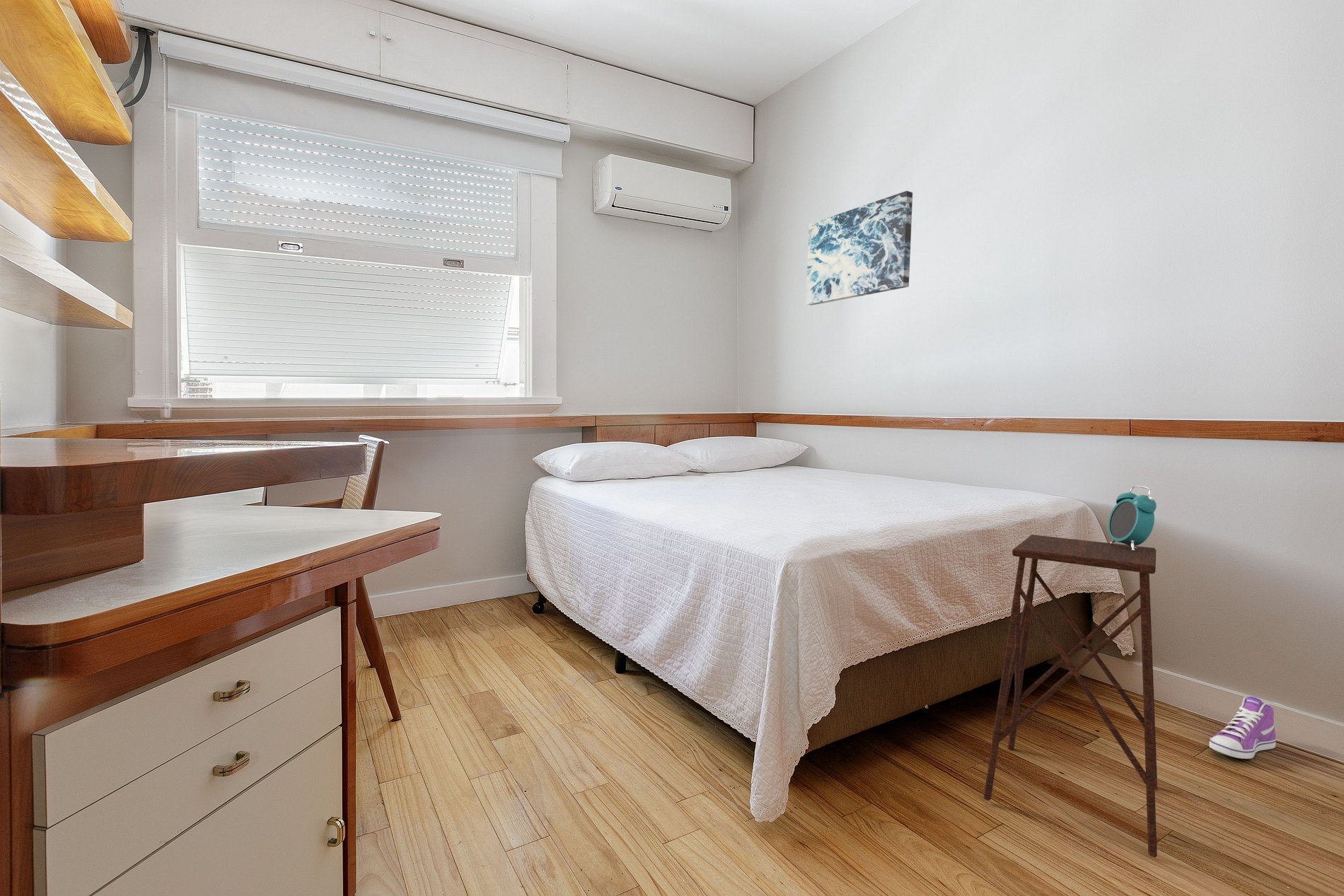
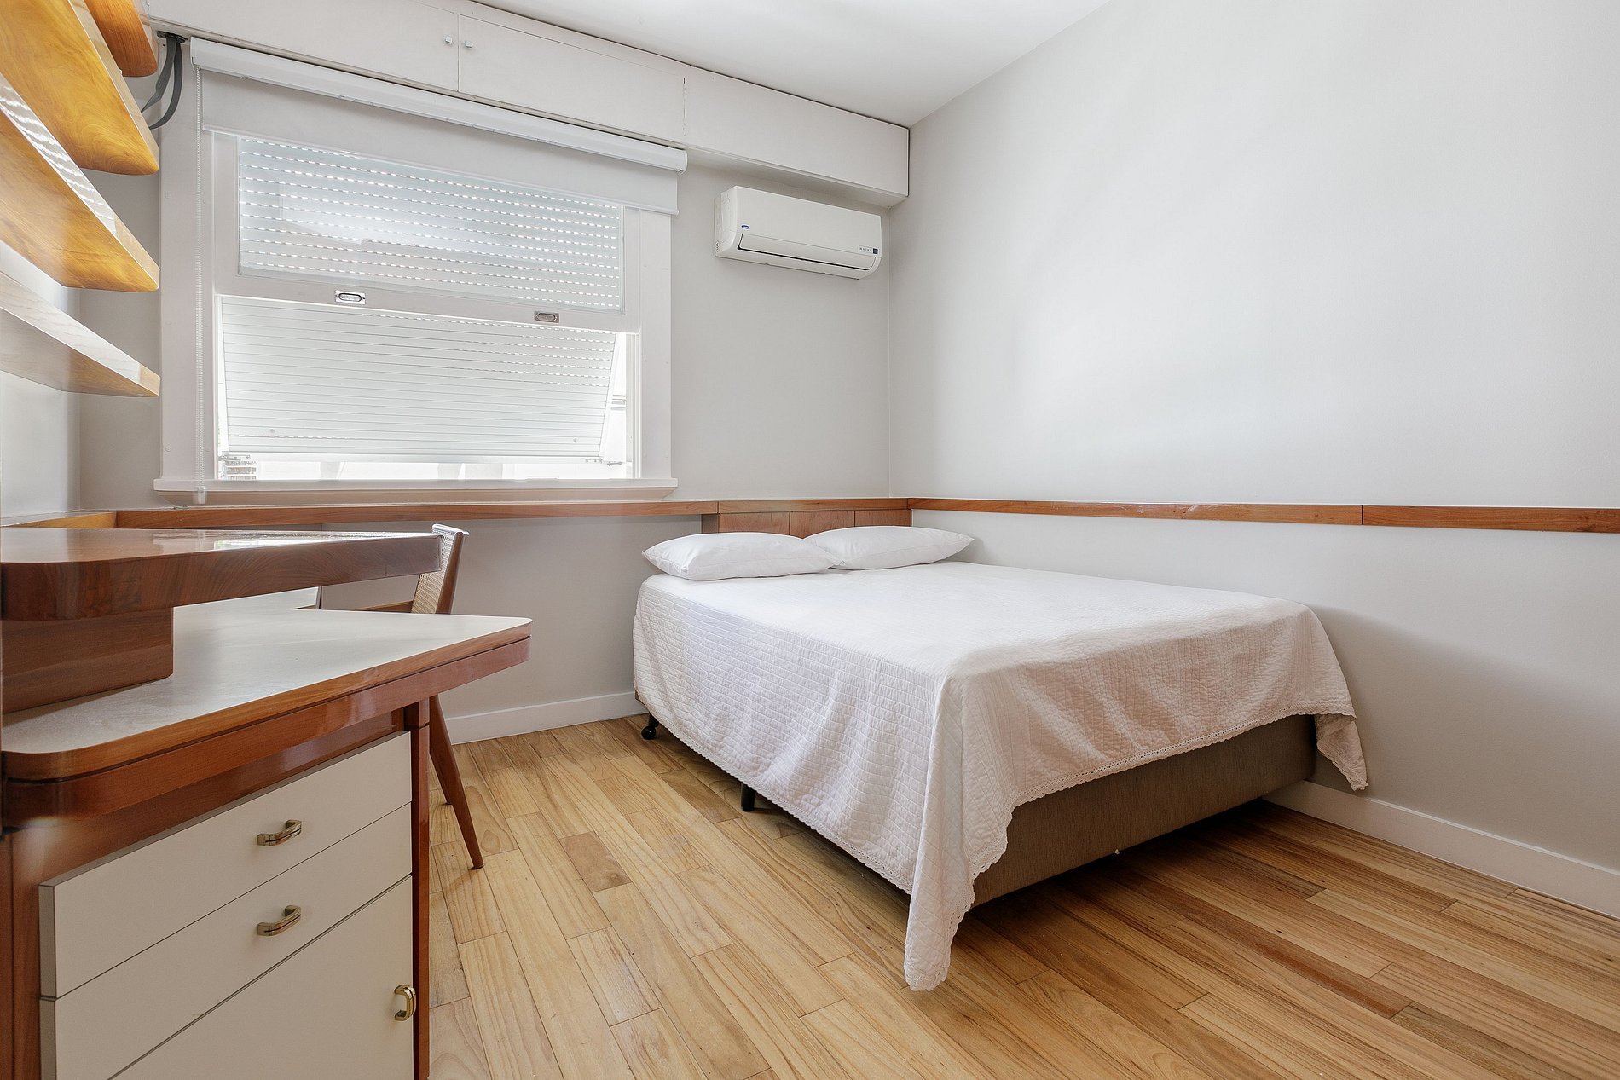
- sneaker [1208,696,1277,760]
- wall art [806,190,913,306]
- side table [983,534,1158,859]
- alarm clock [1107,485,1157,552]
